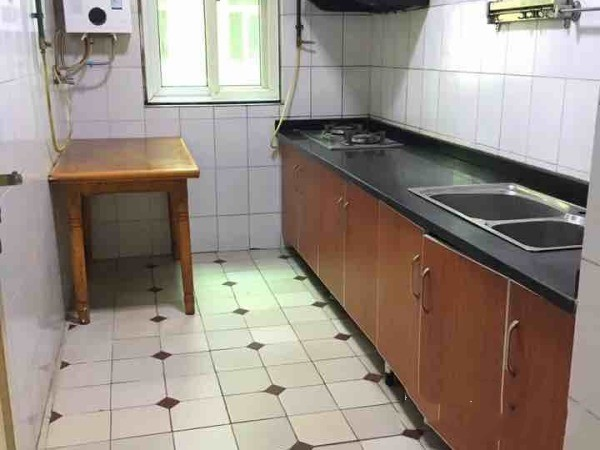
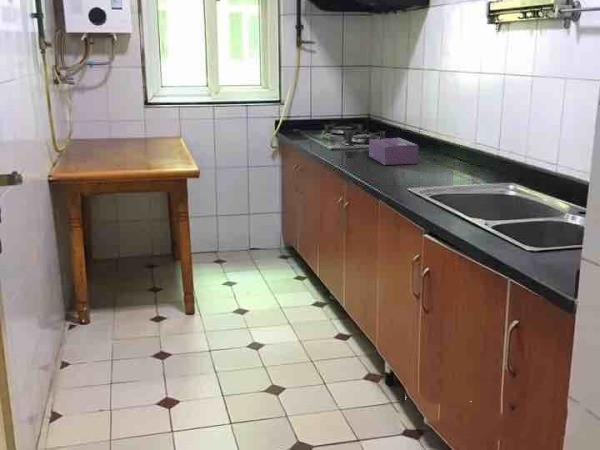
+ tissue box [368,137,420,166]
